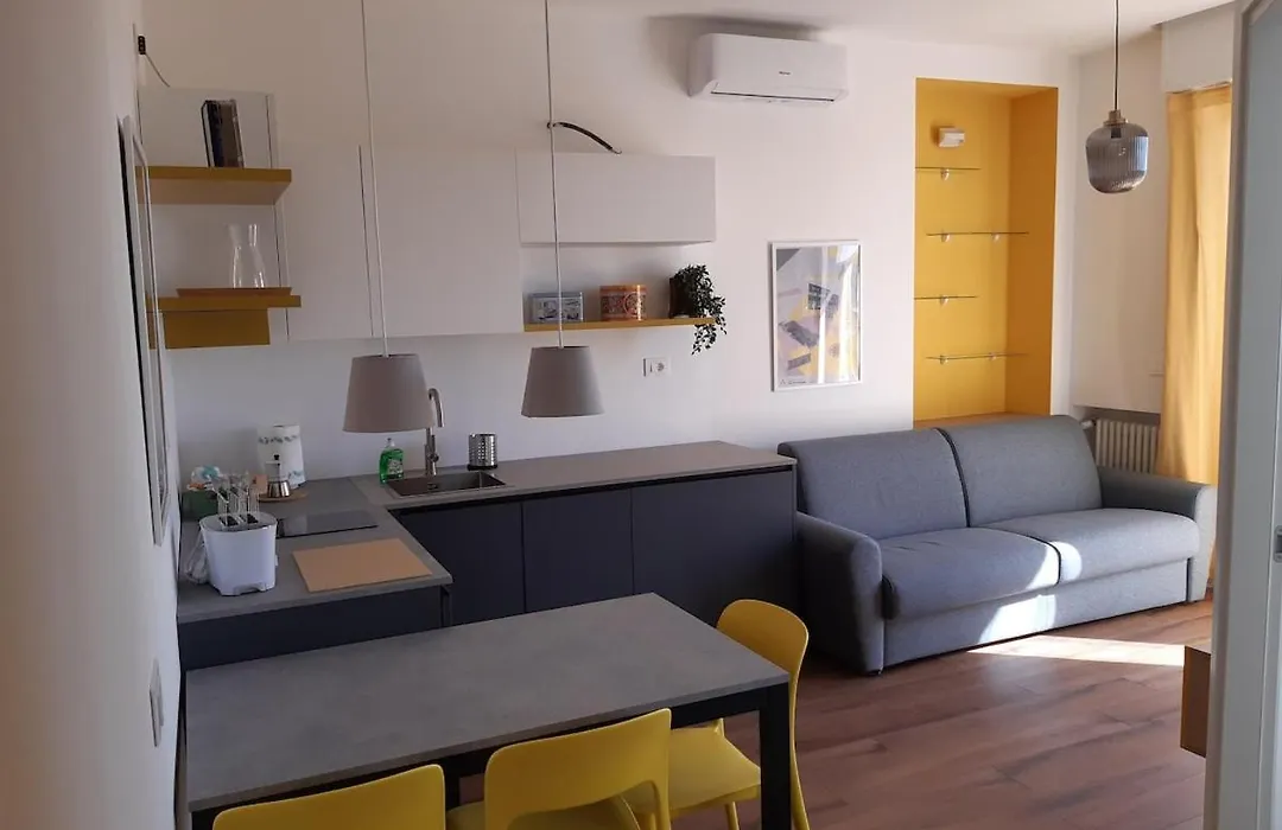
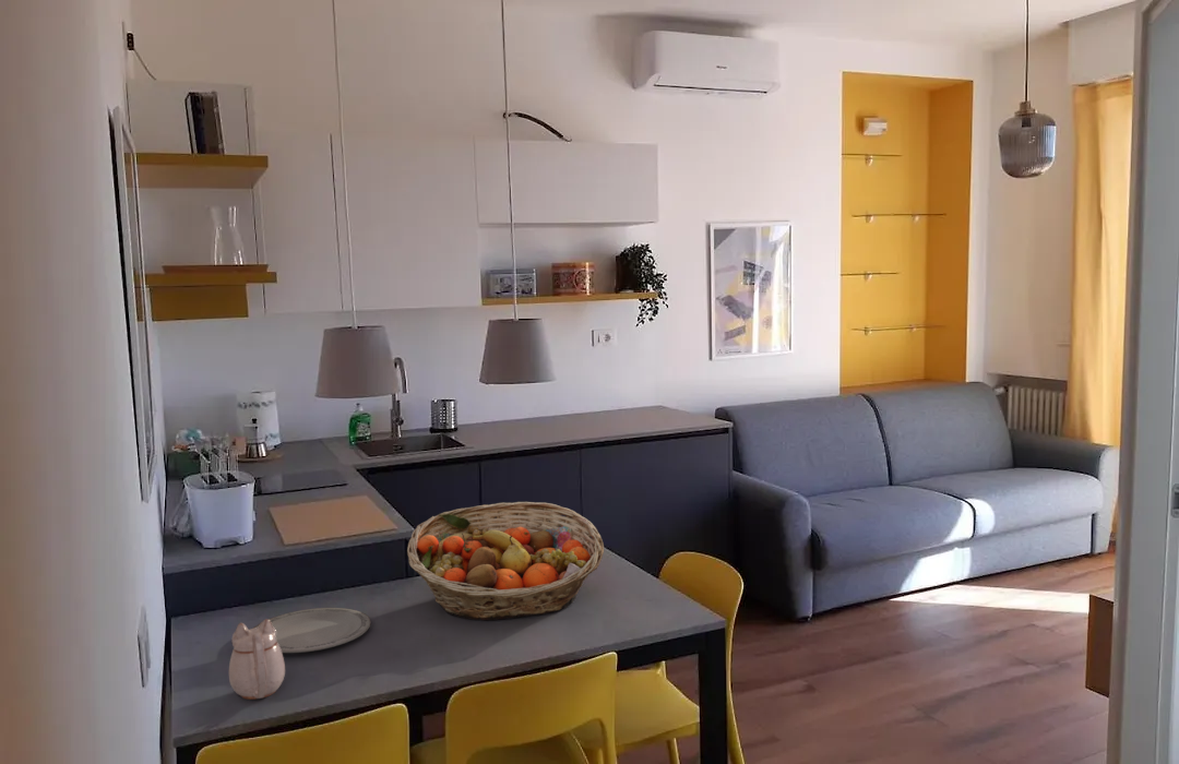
+ fruit basket [406,501,605,621]
+ plate [252,607,372,654]
+ teapot [228,618,286,701]
